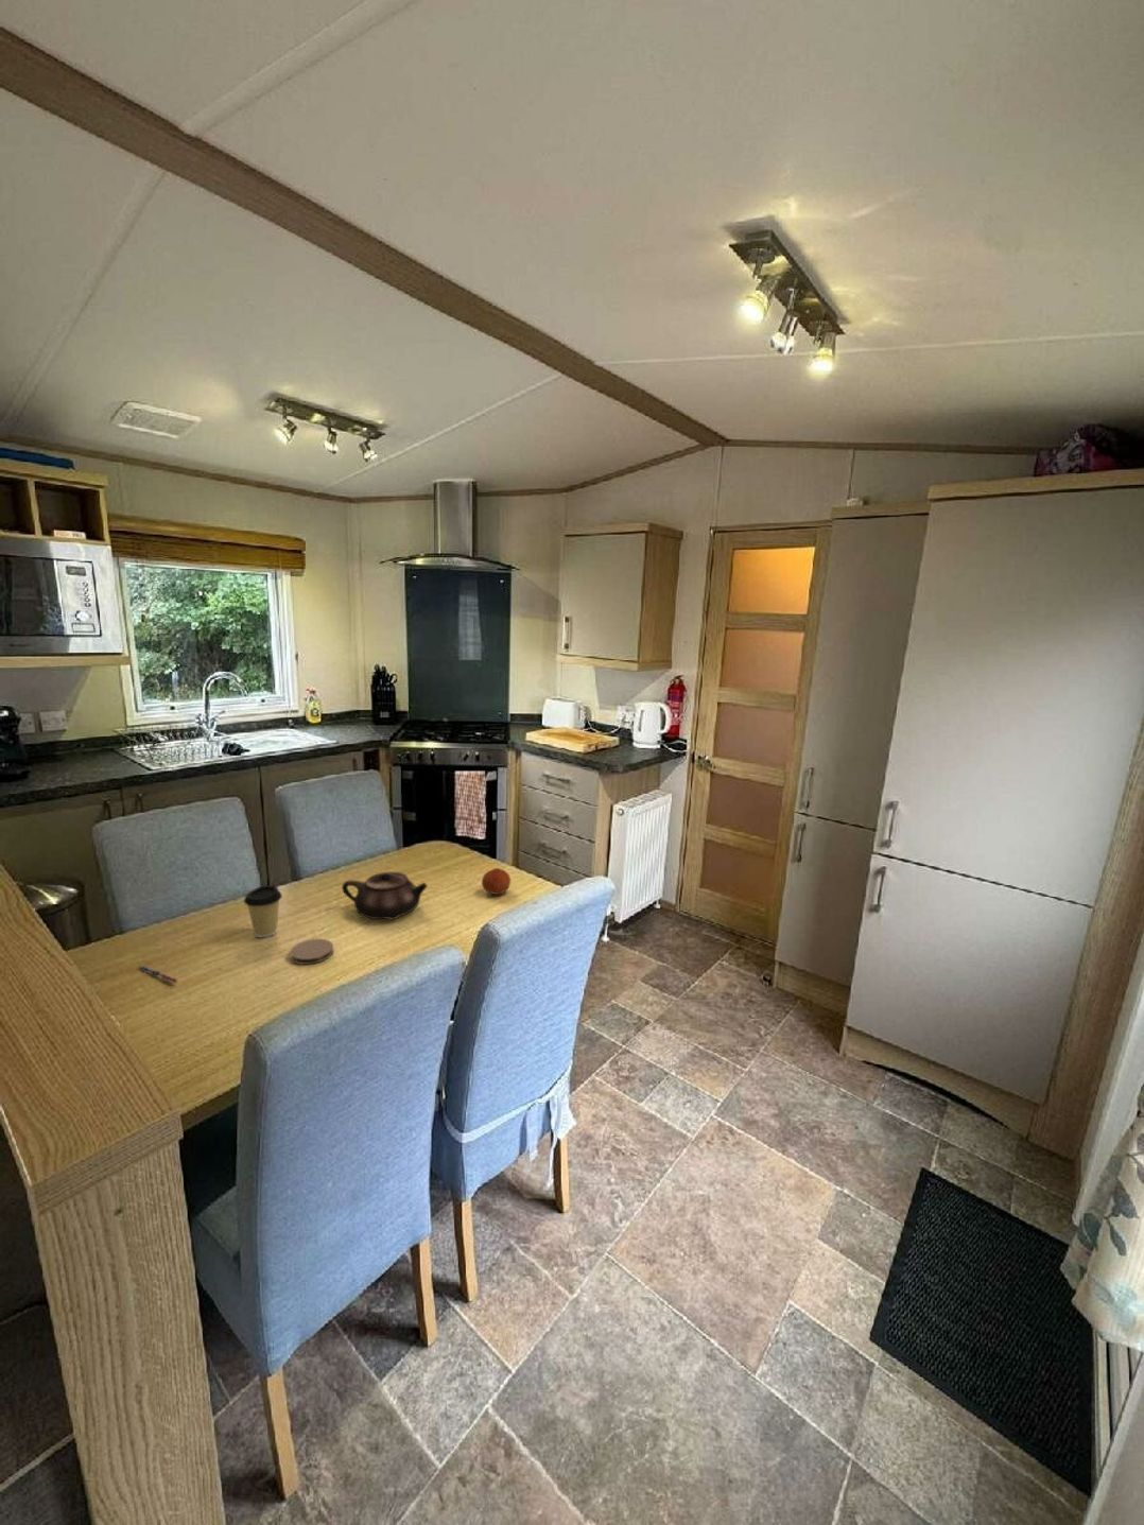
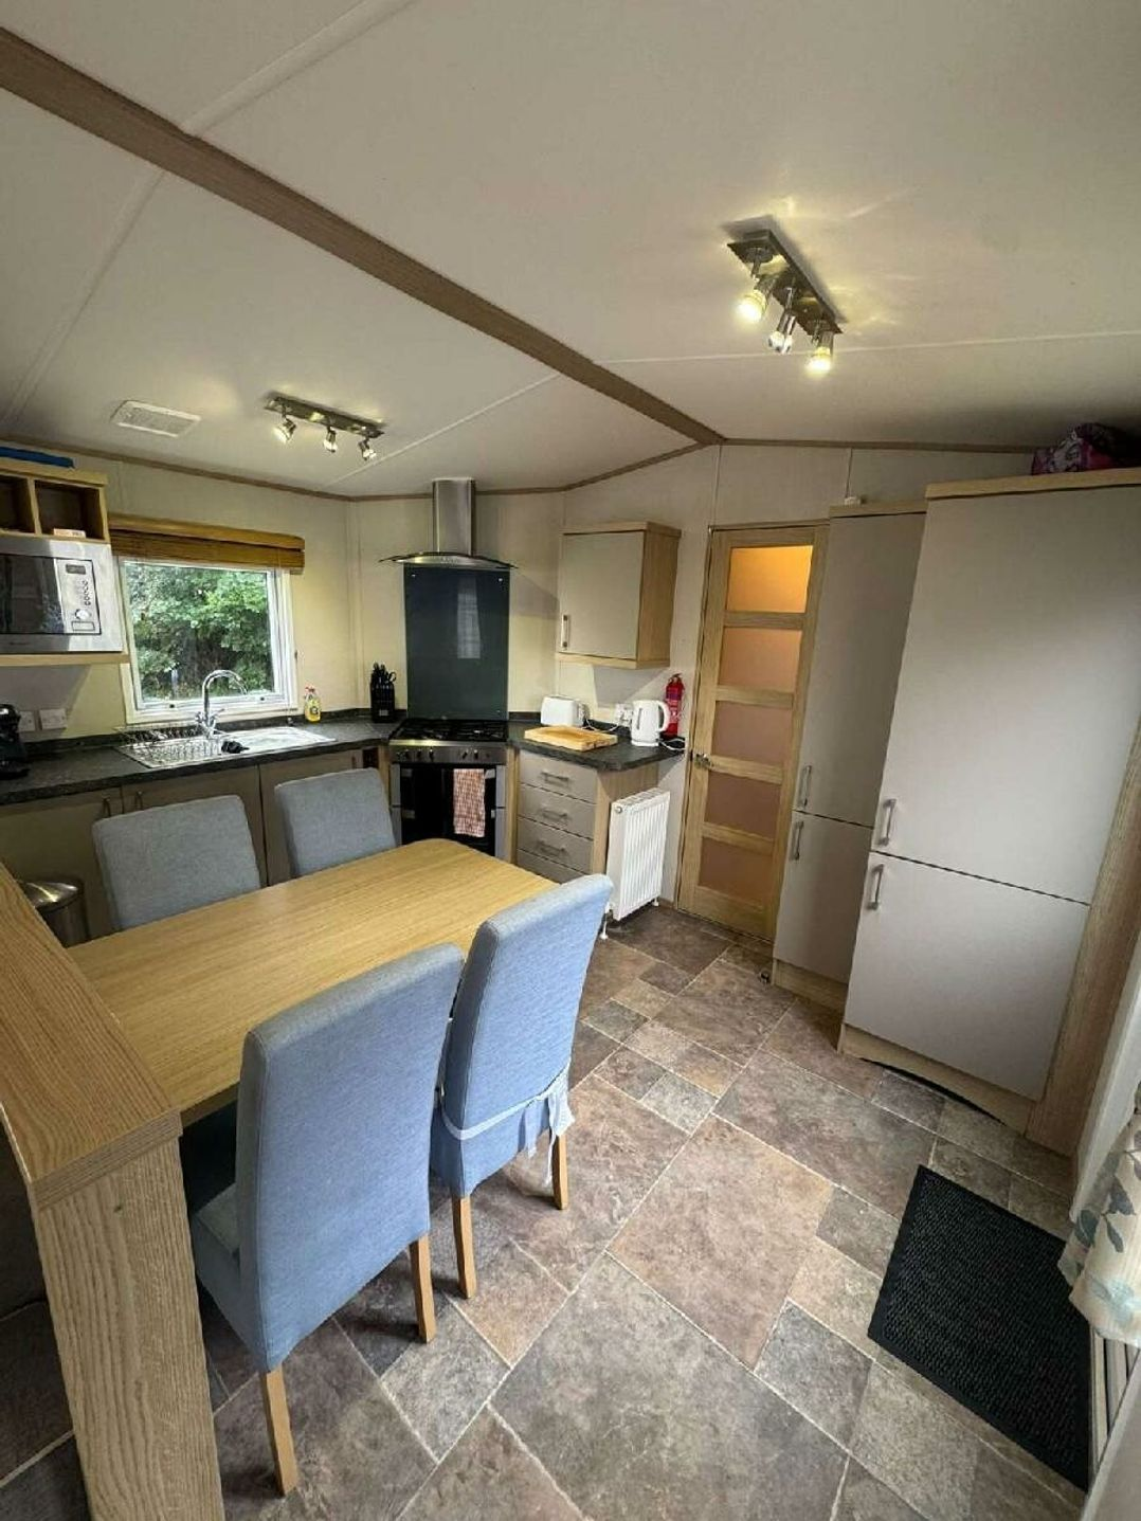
- teapot [340,871,429,921]
- pen [138,965,178,984]
- coaster [290,939,334,966]
- coffee cup [243,884,284,939]
- fruit [481,866,512,895]
